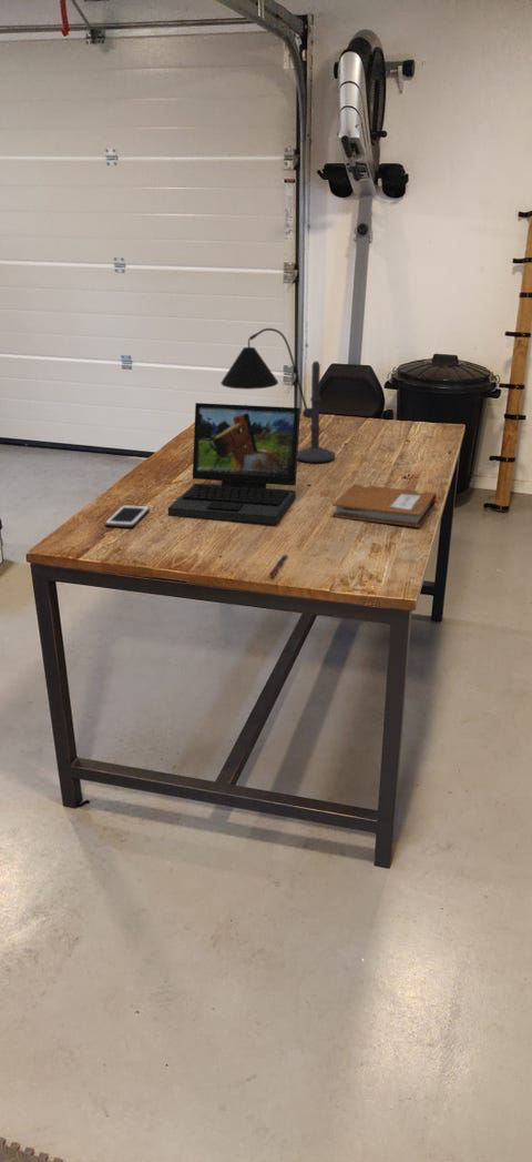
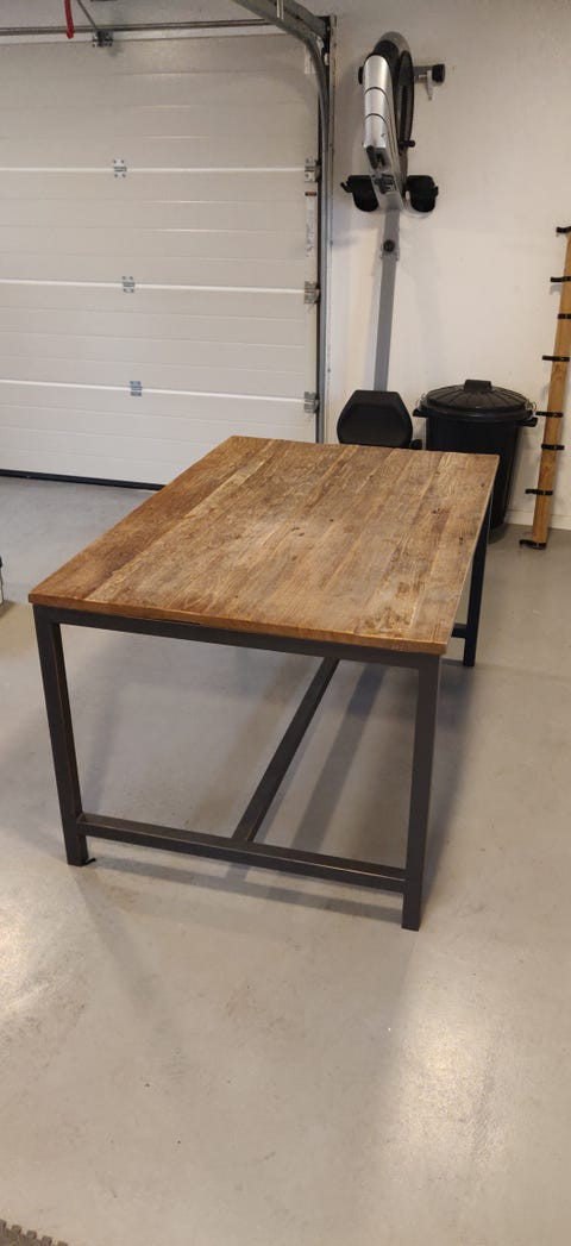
- pen [268,553,289,577]
- laptop [167,402,301,525]
- notebook [331,483,440,528]
- desk lamp [221,327,336,463]
- cell phone [104,504,151,528]
